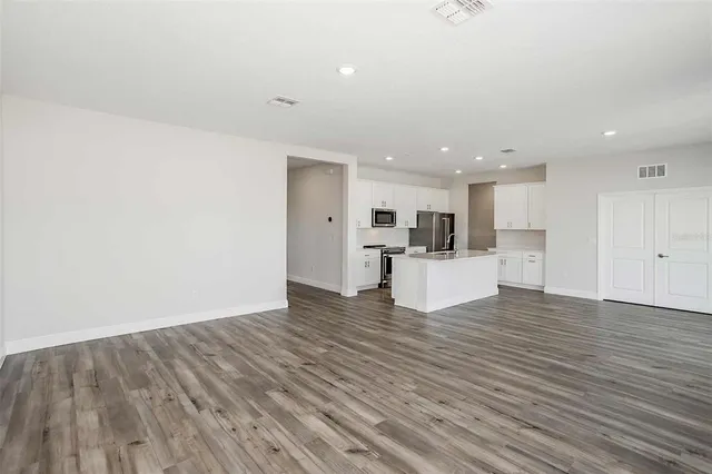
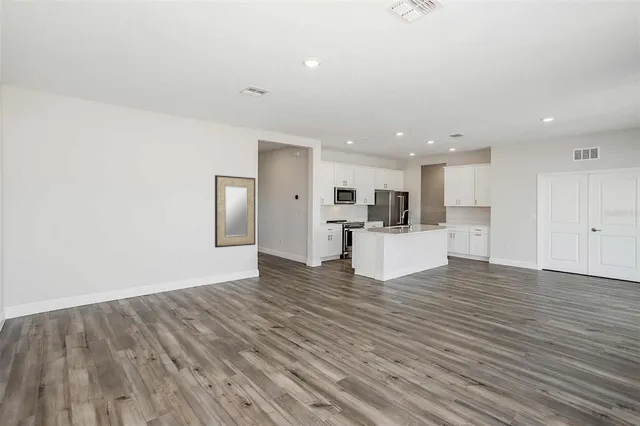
+ home mirror [214,174,256,249]
